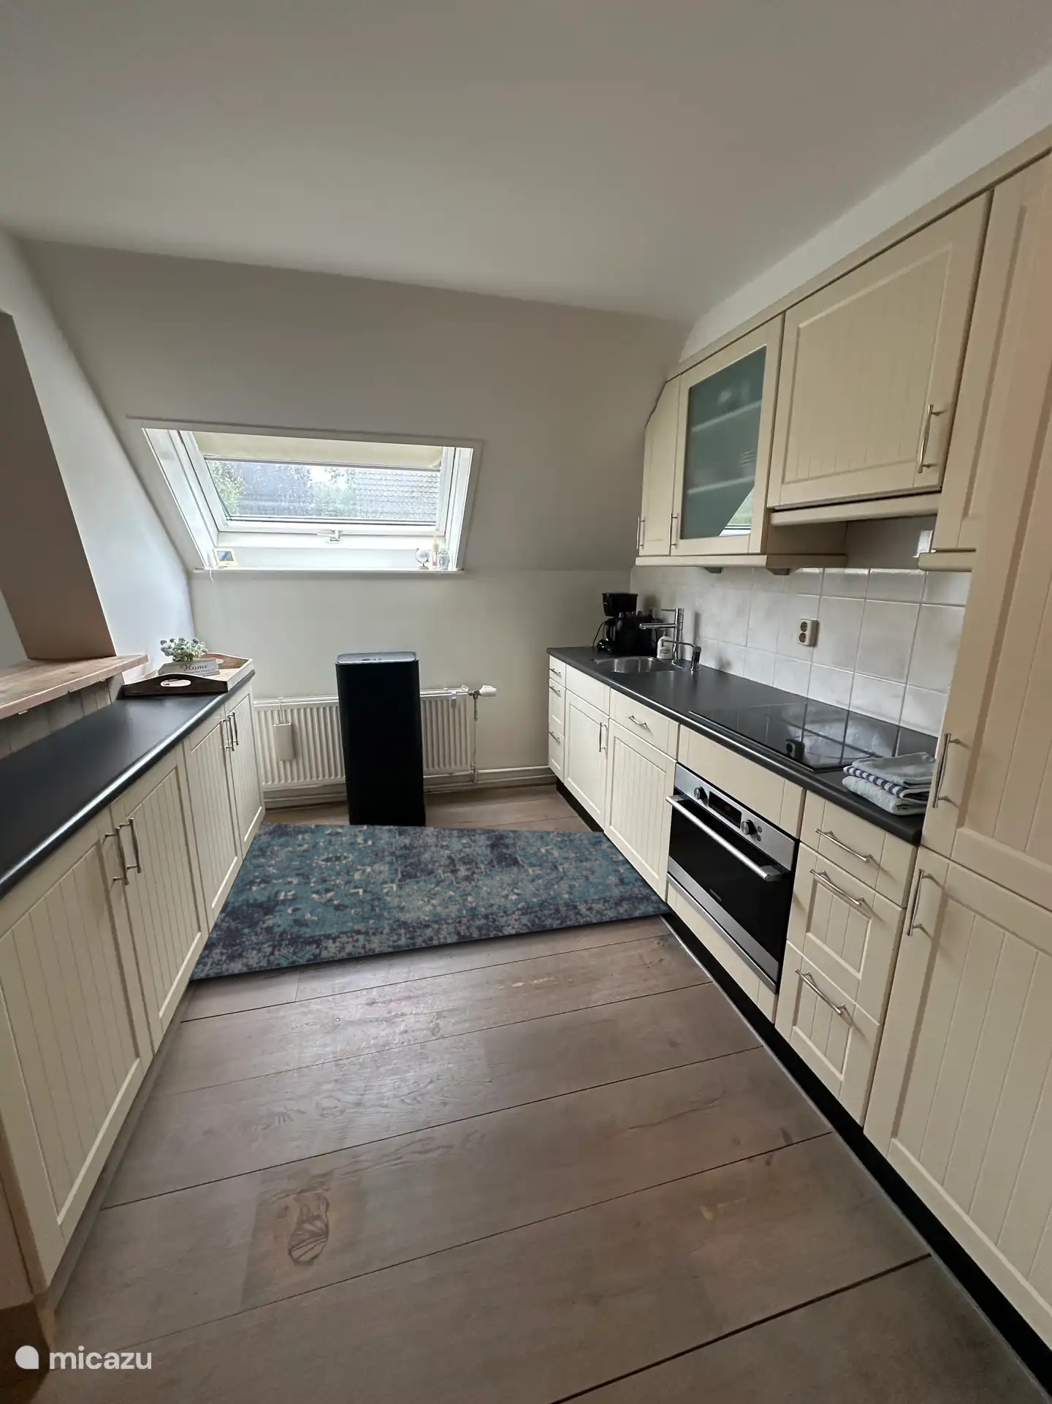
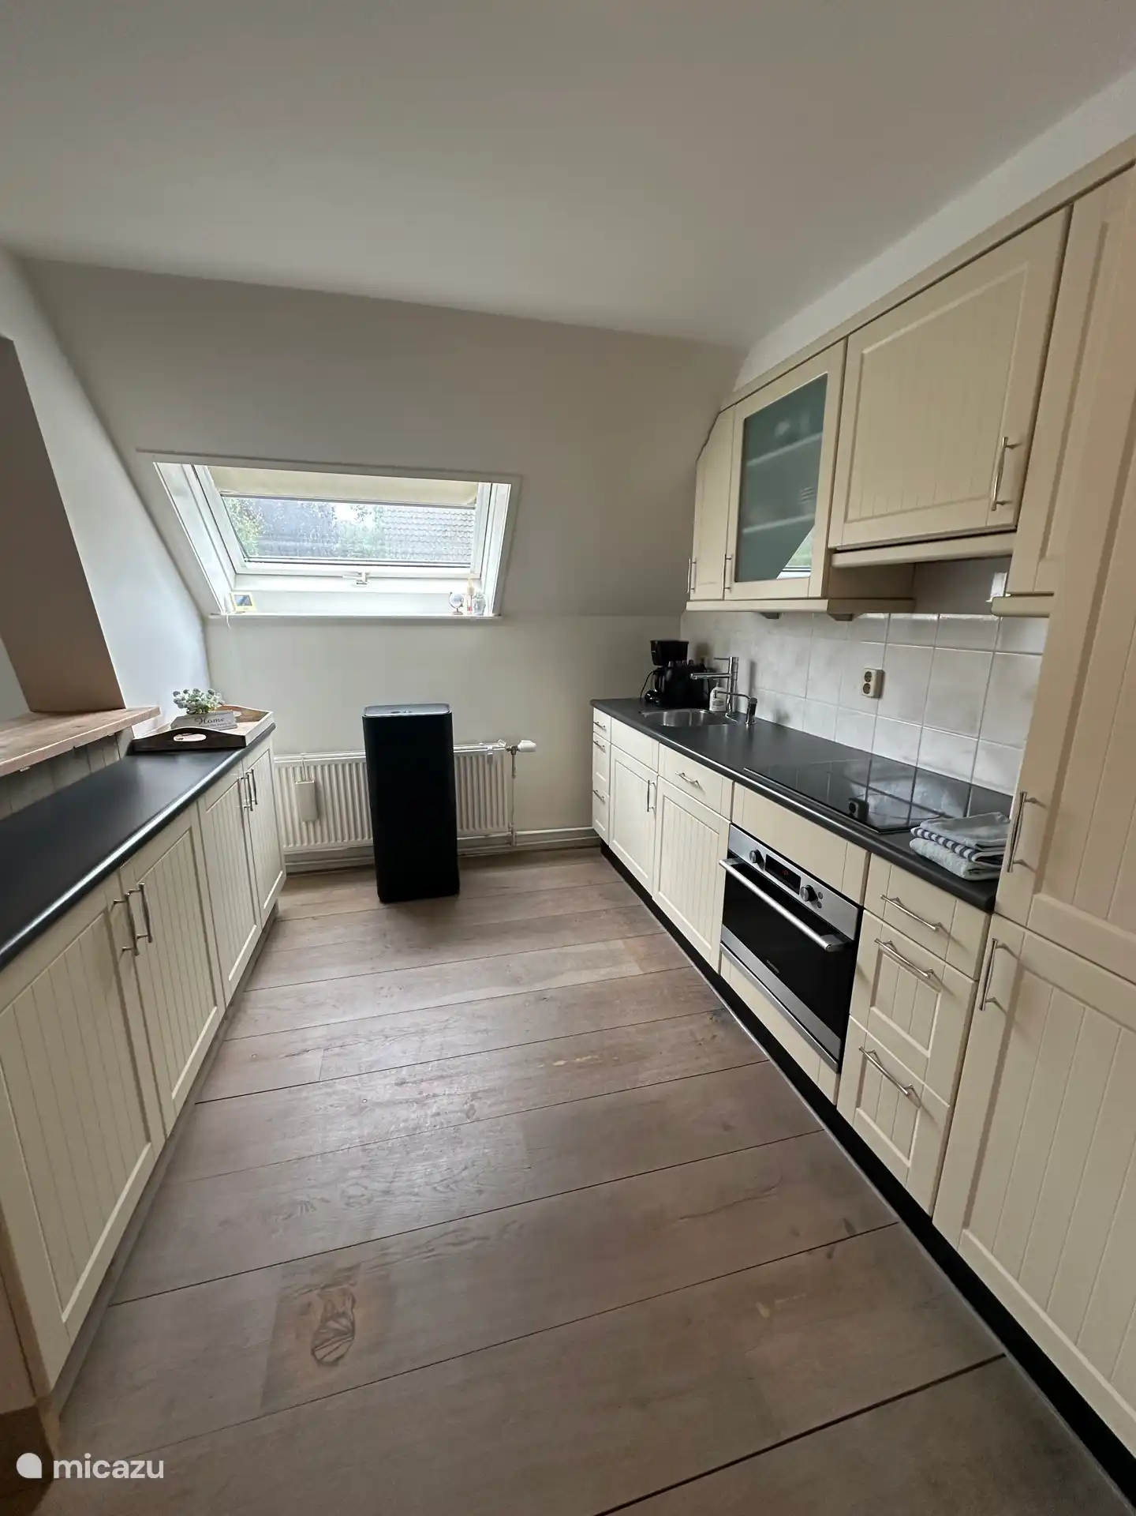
- rug [188,821,672,982]
